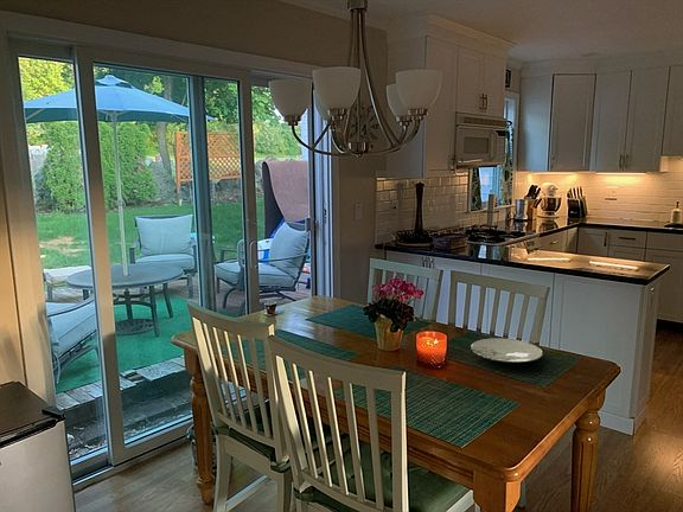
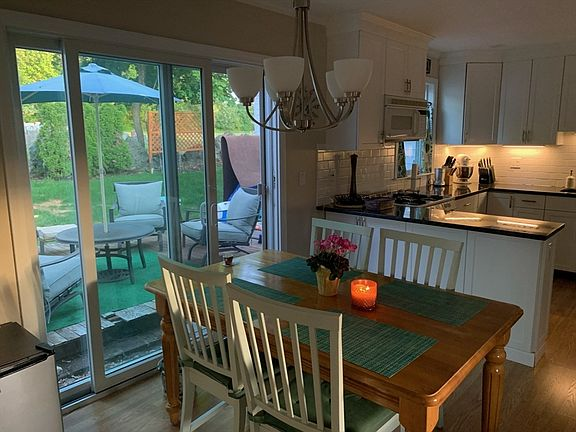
- plate [470,338,544,364]
